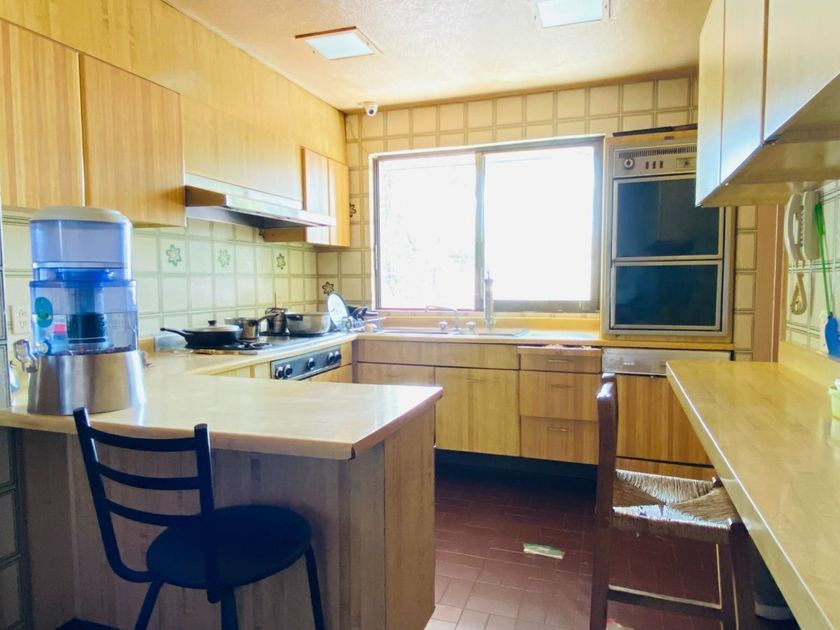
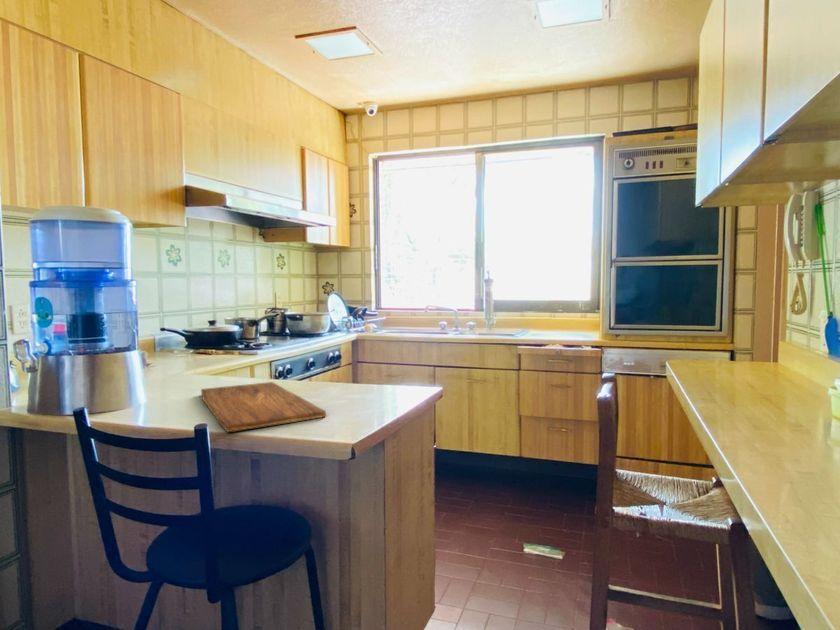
+ cutting board [200,381,327,433]
